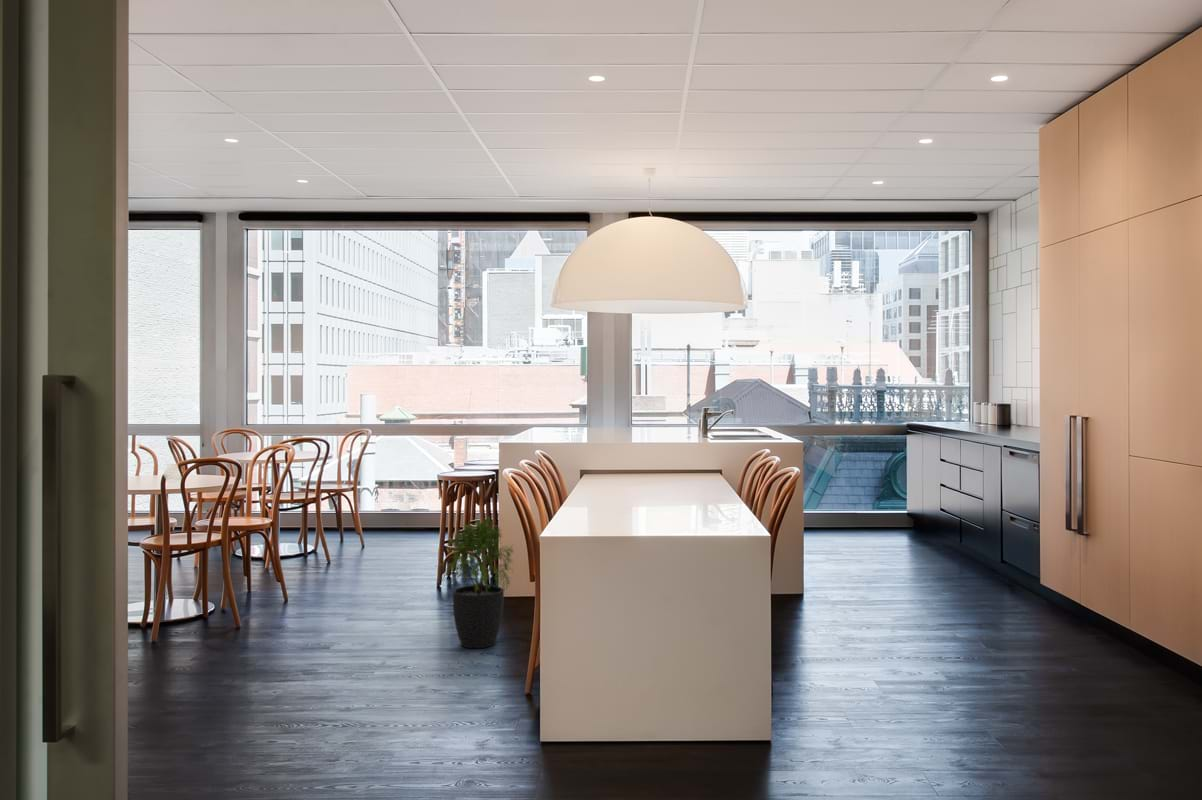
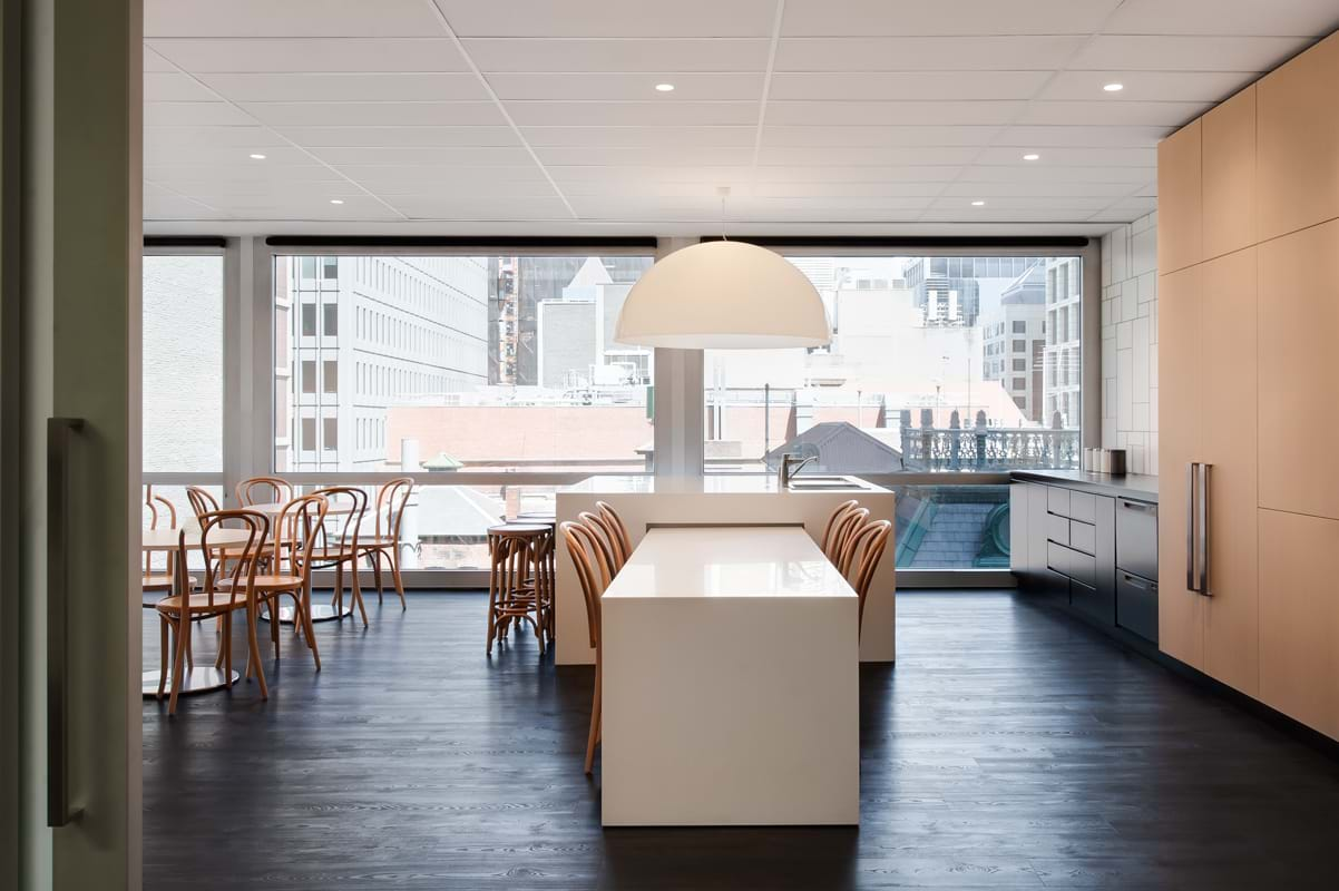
- potted plant [436,516,517,649]
